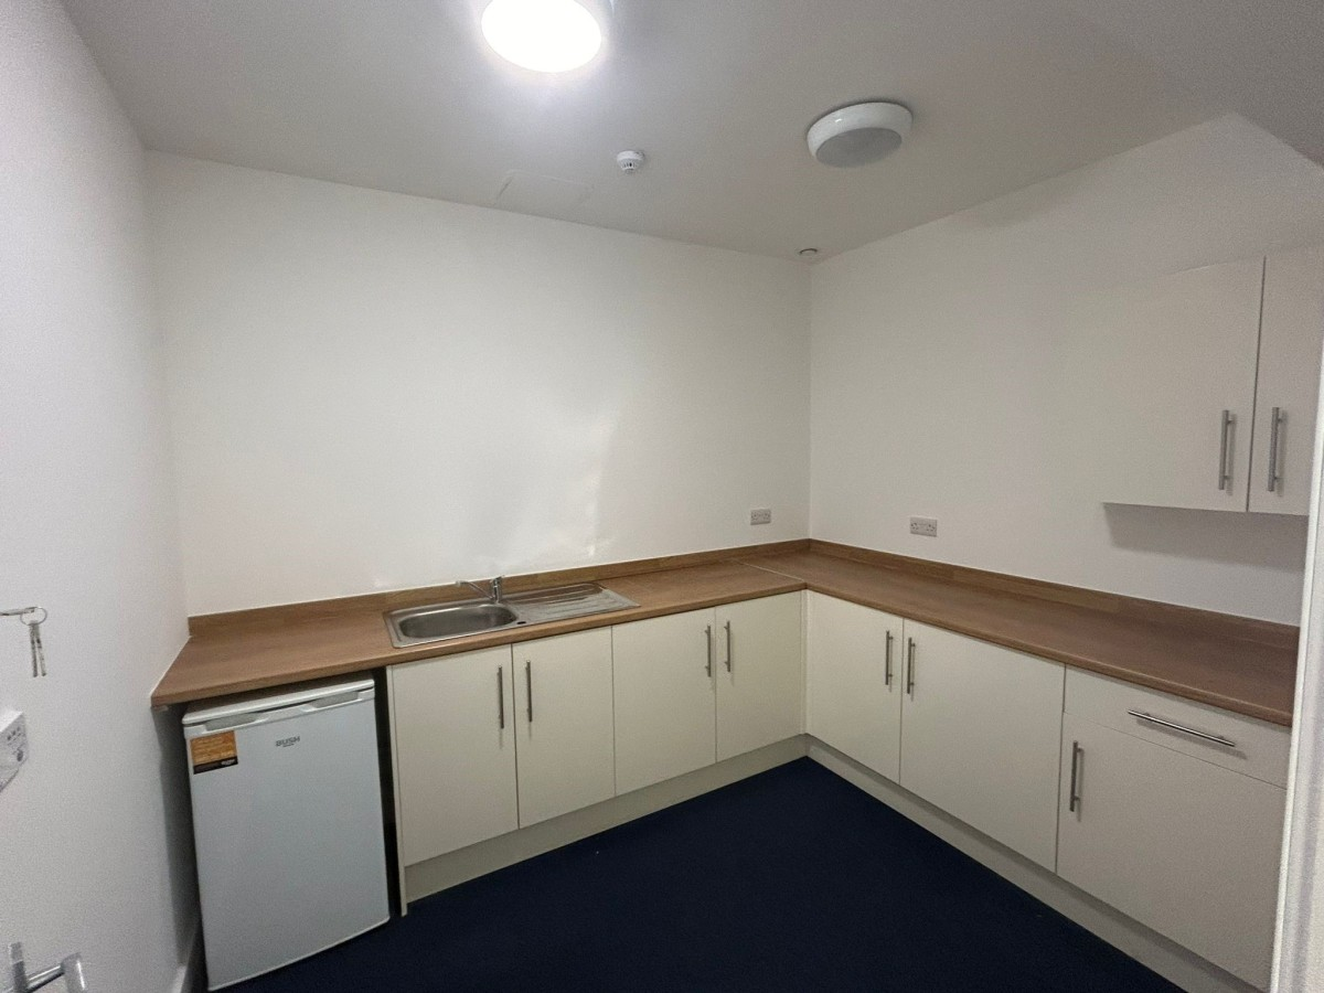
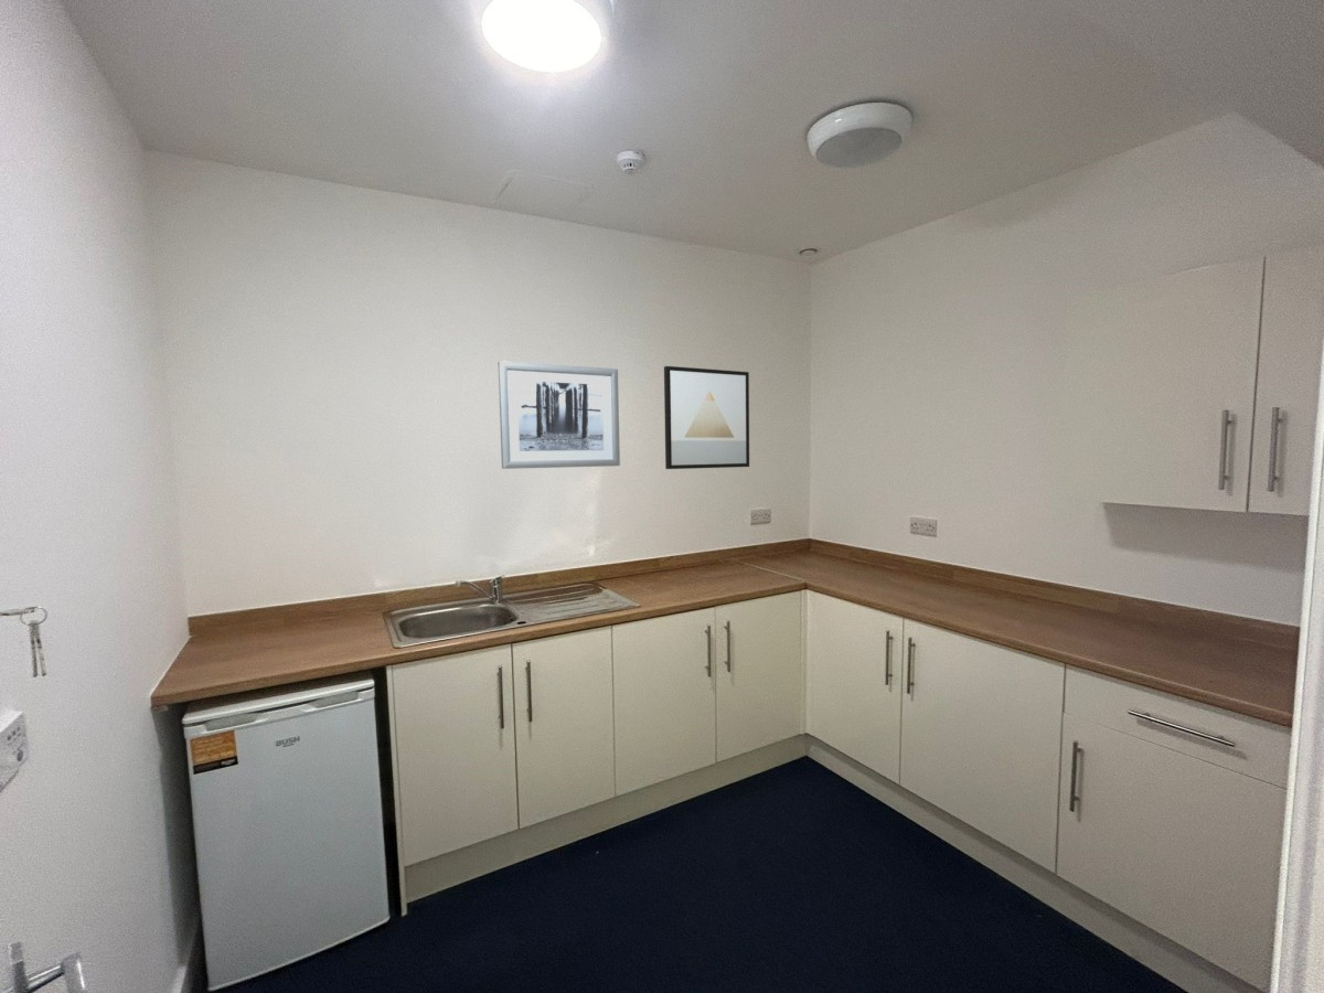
+ wall art [498,360,621,470]
+ wall art [663,365,750,470]
